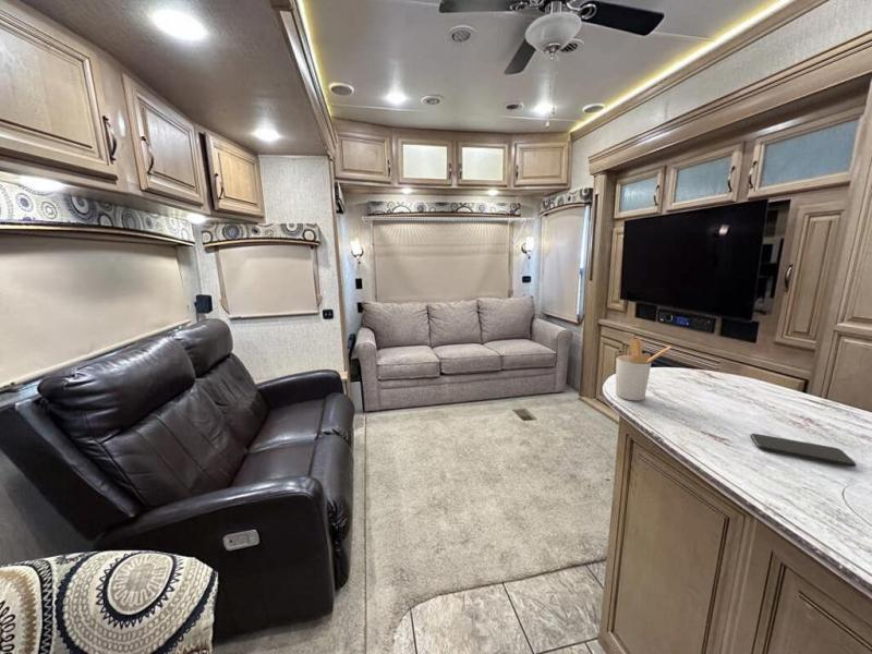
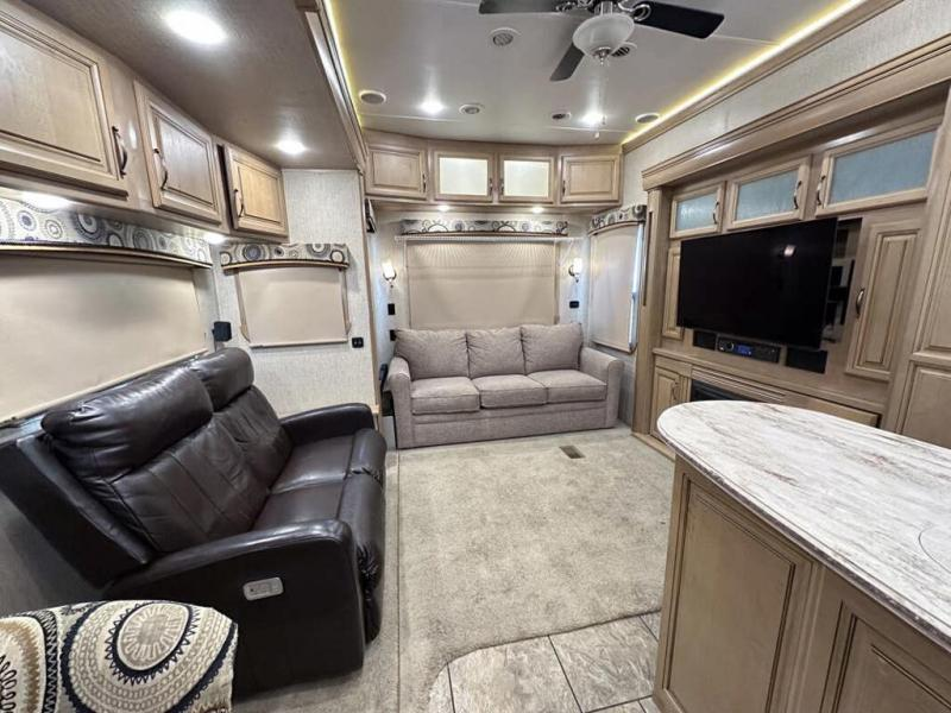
- utensil holder [615,337,673,401]
- smartphone [750,433,858,468]
